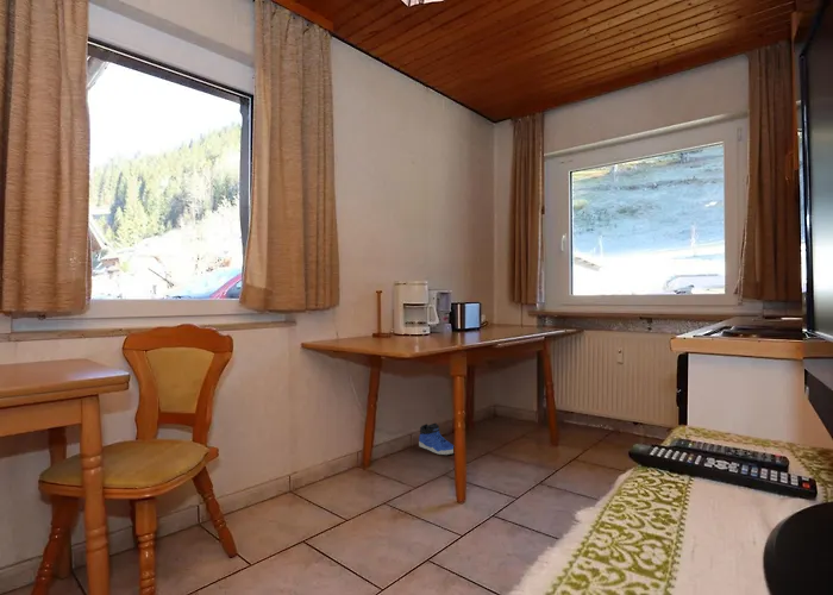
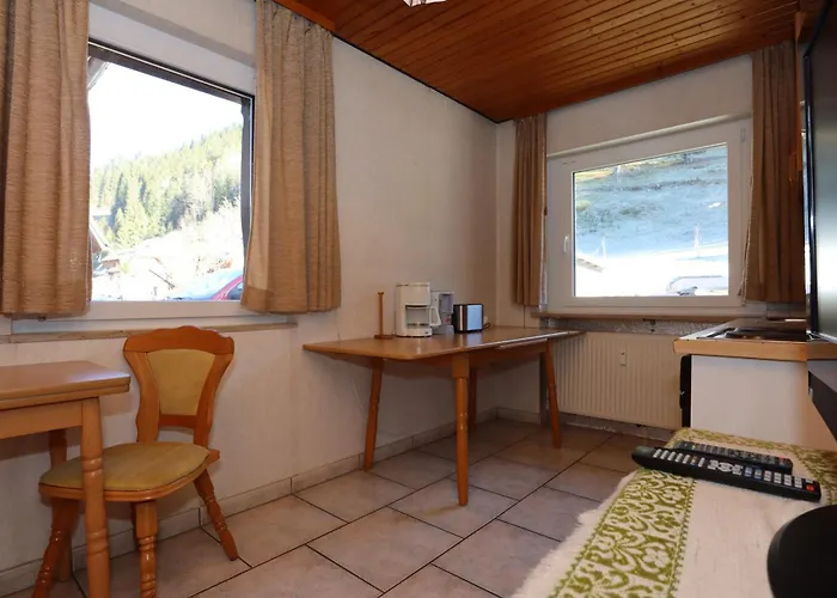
- sneaker [418,422,455,456]
